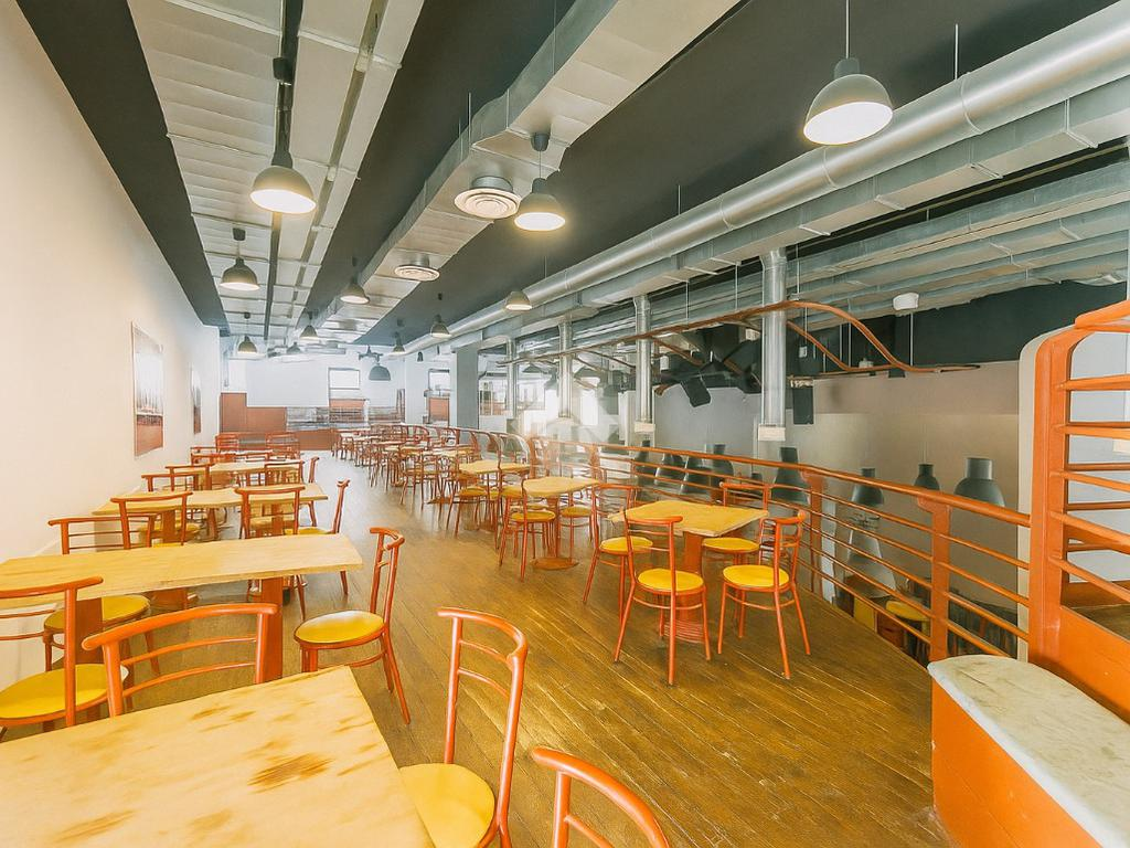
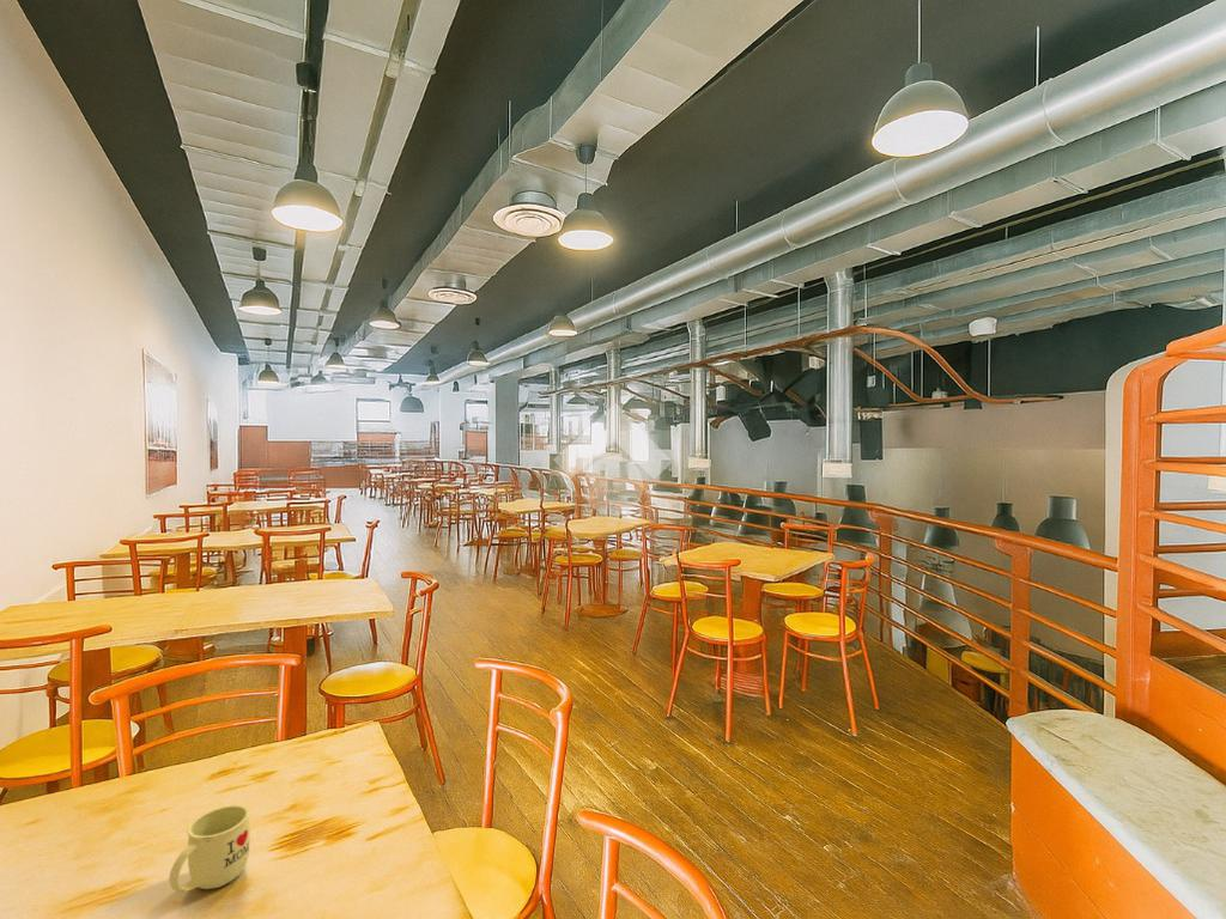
+ mug [168,804,251,893]
